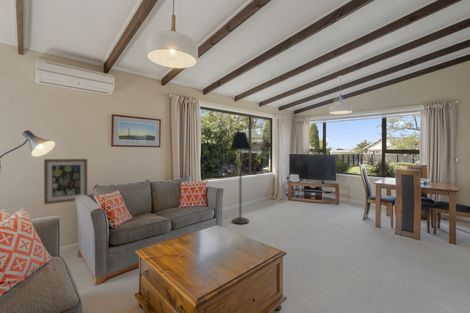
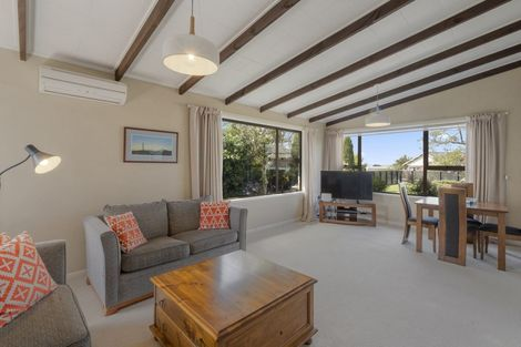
- floor lamp [229,131,252,225]
- wall art [43,158,88,206]
